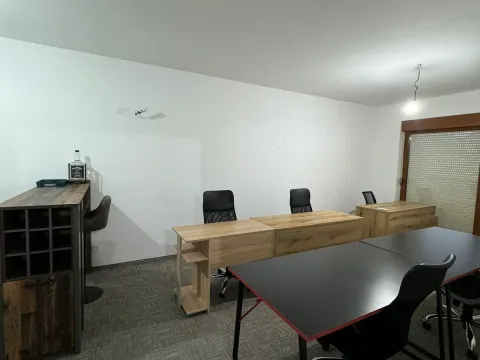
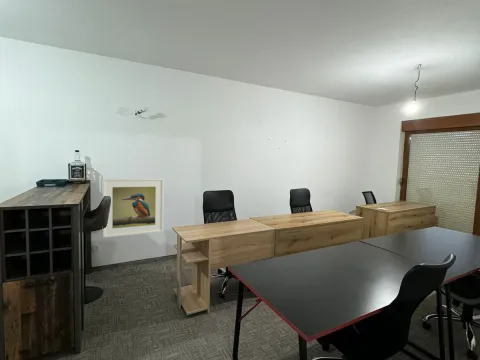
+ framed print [102,178,165,239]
